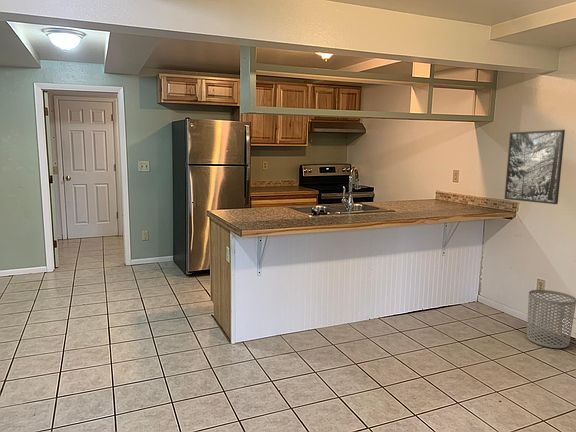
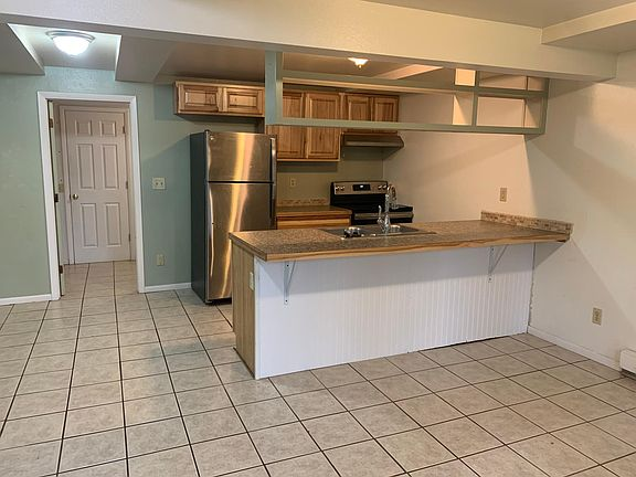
- waste bin [526,289,576,349]
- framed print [504,129,566,205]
